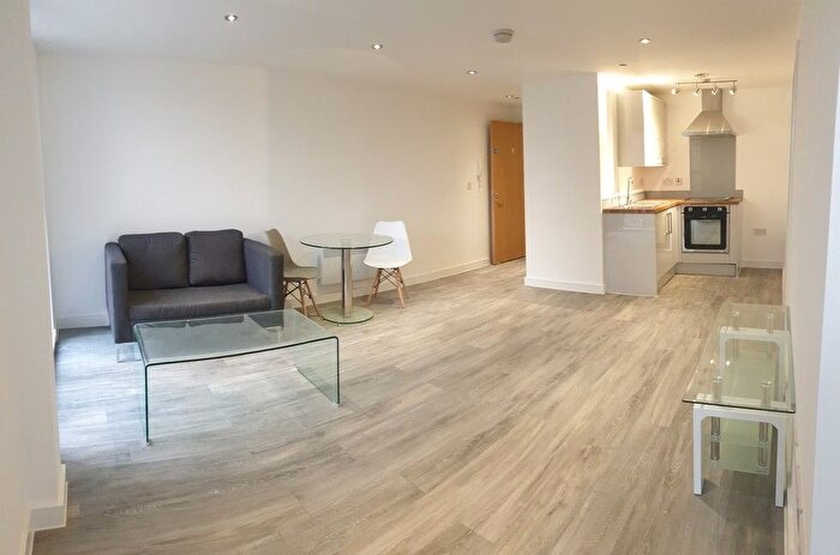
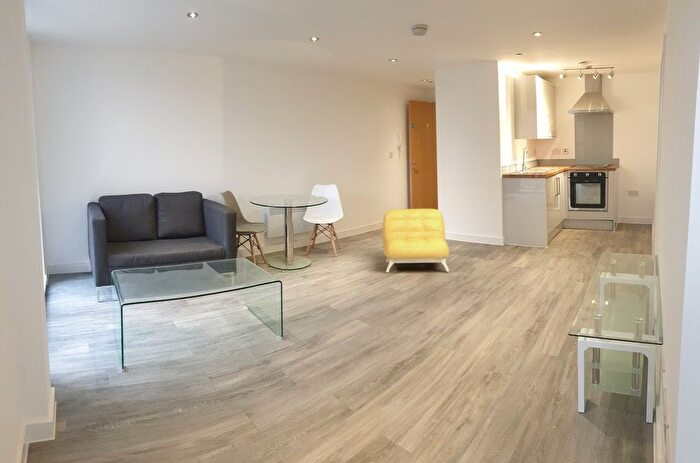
+ armchair [382,208,450,273]
